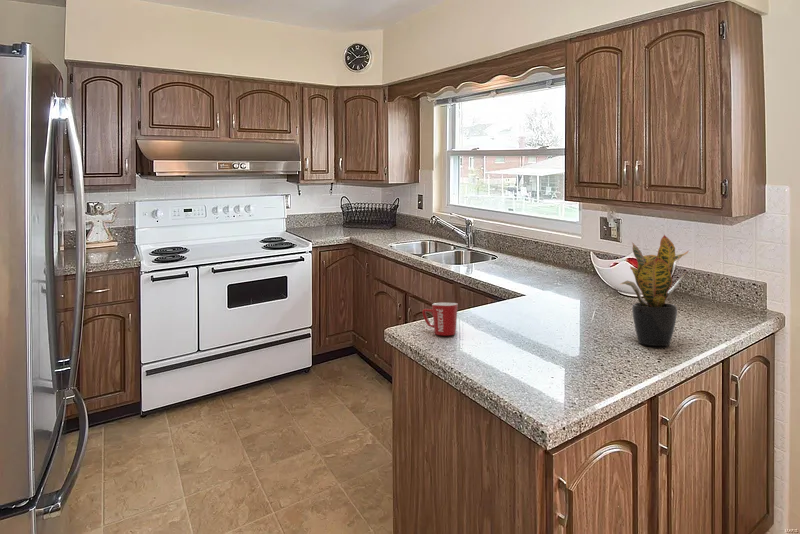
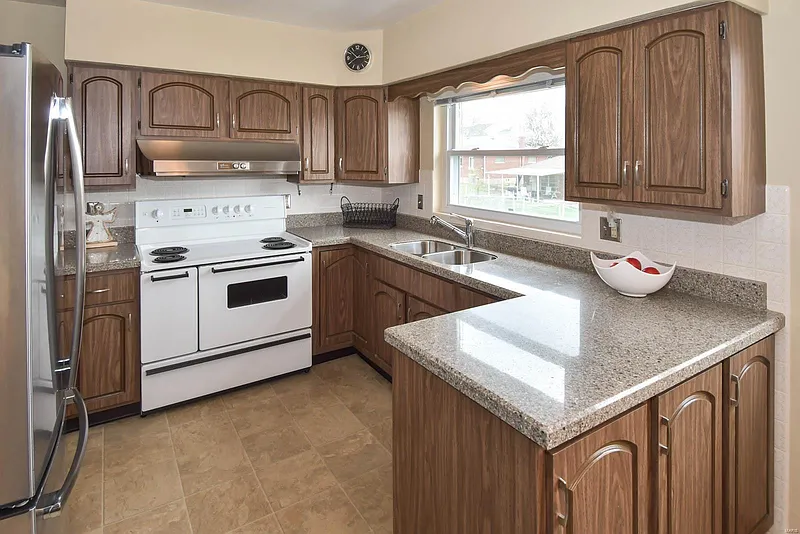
- potted plant [618,234,689,347]
- mug [421,302,459,336]
